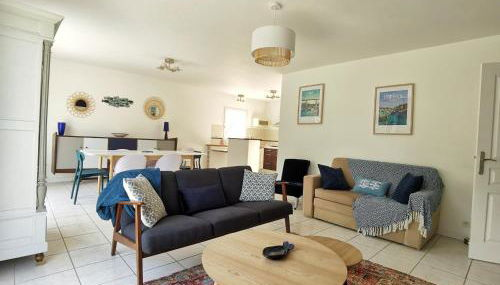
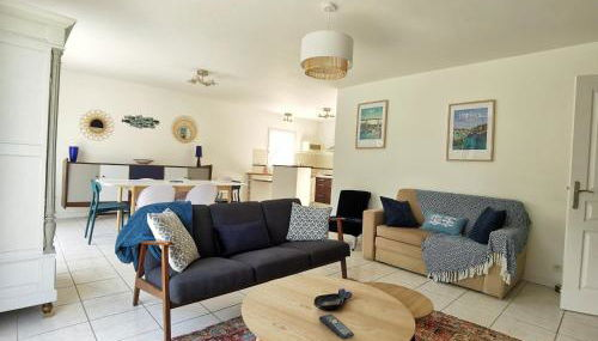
+ remote control [318,313,355,341]
